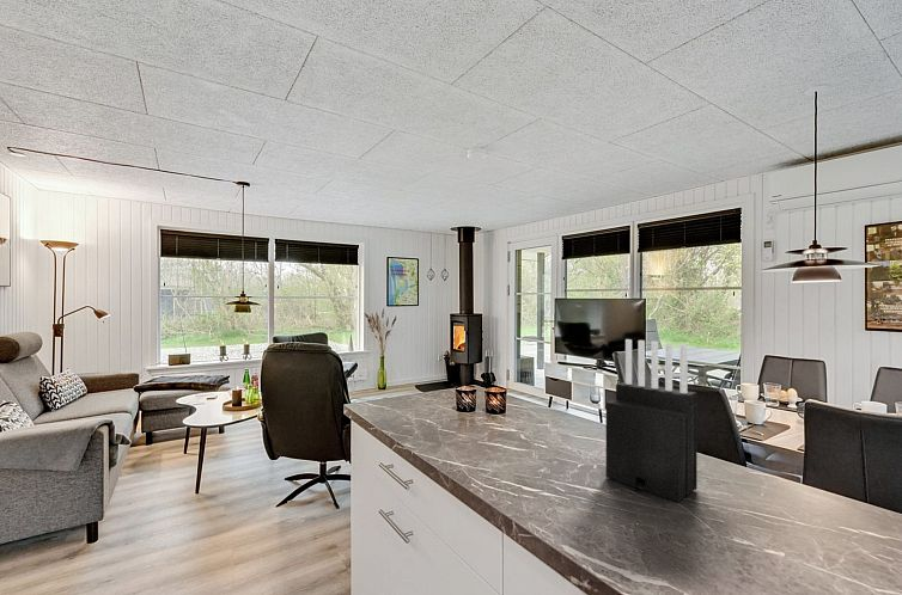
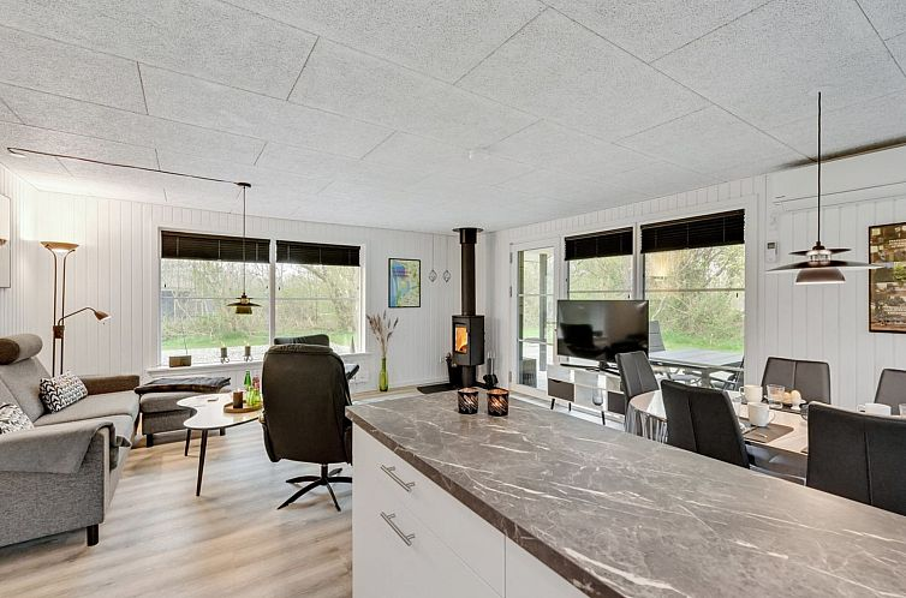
- knife block [605,338,697,504]
